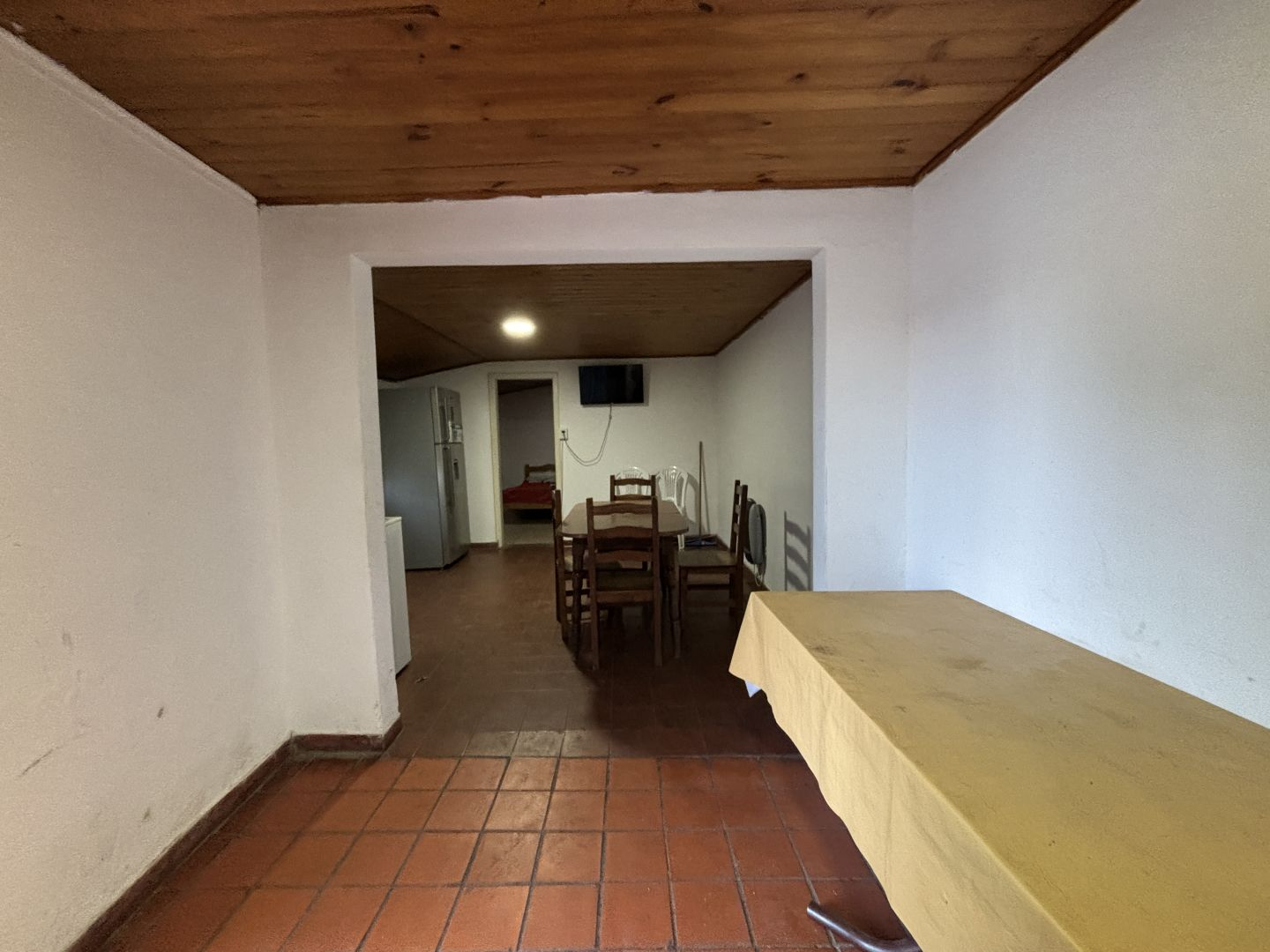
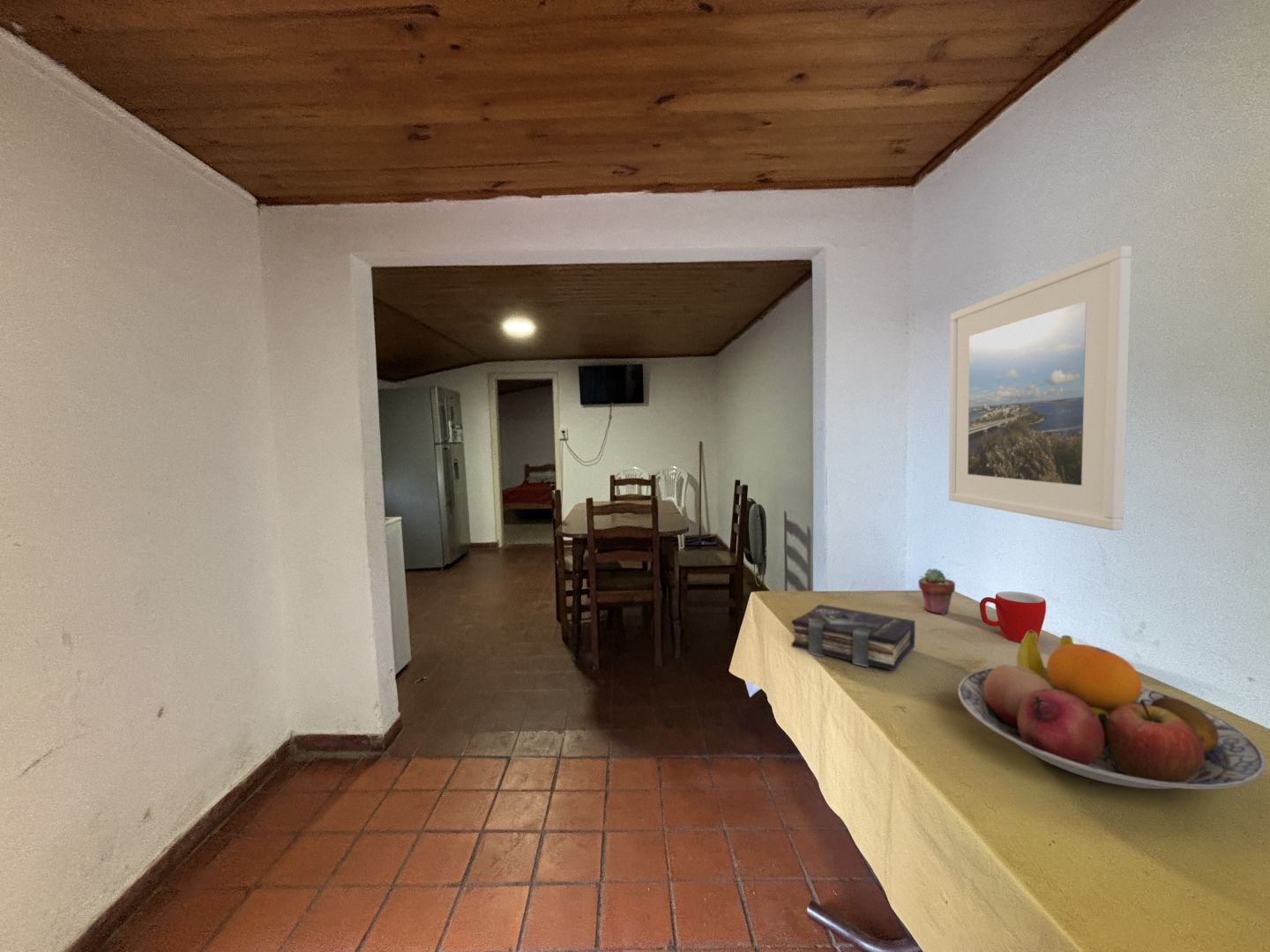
+ mug [979,591,1047,643]
+ potted succulent [917,568,956,615]
+ fruit bowl [957,630,1266,790]
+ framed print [948,245,1132,532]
+ book [790,604,916,672]
